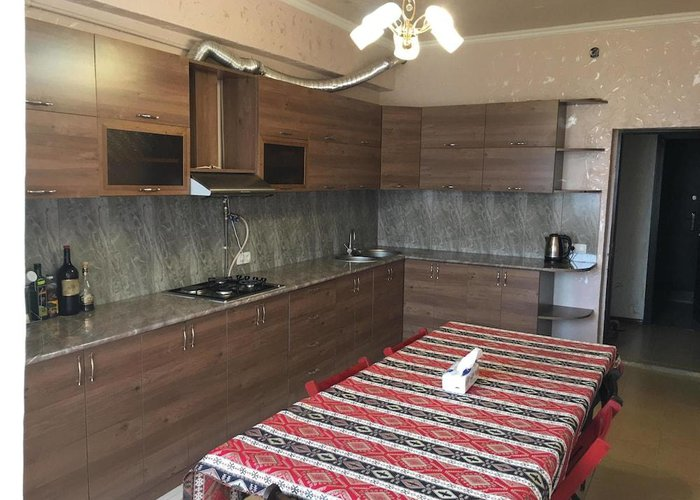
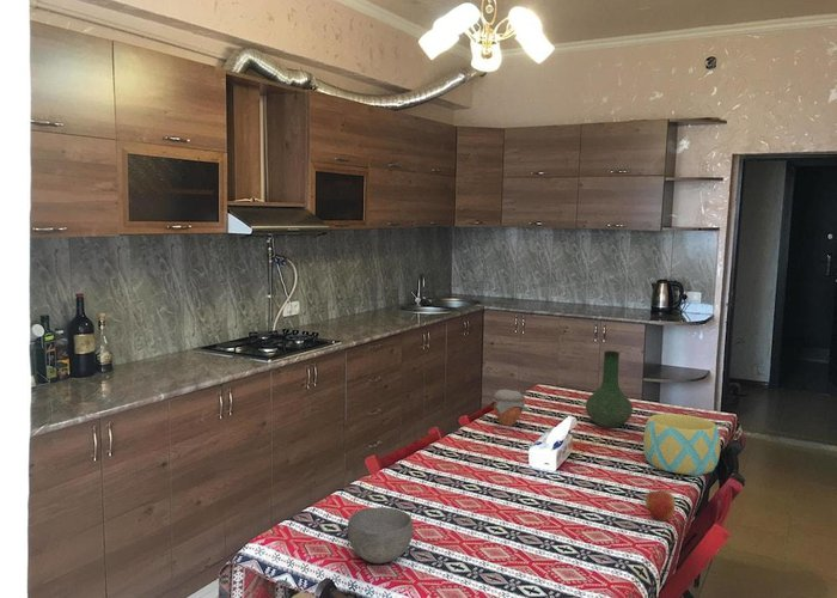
+ bowl [642,413,721,476]
+ jar [489,389,526,427]
+ bowl [347,506,414,565]
+ apple [644,486,677,521]
+ vase [585,349,634,429]
